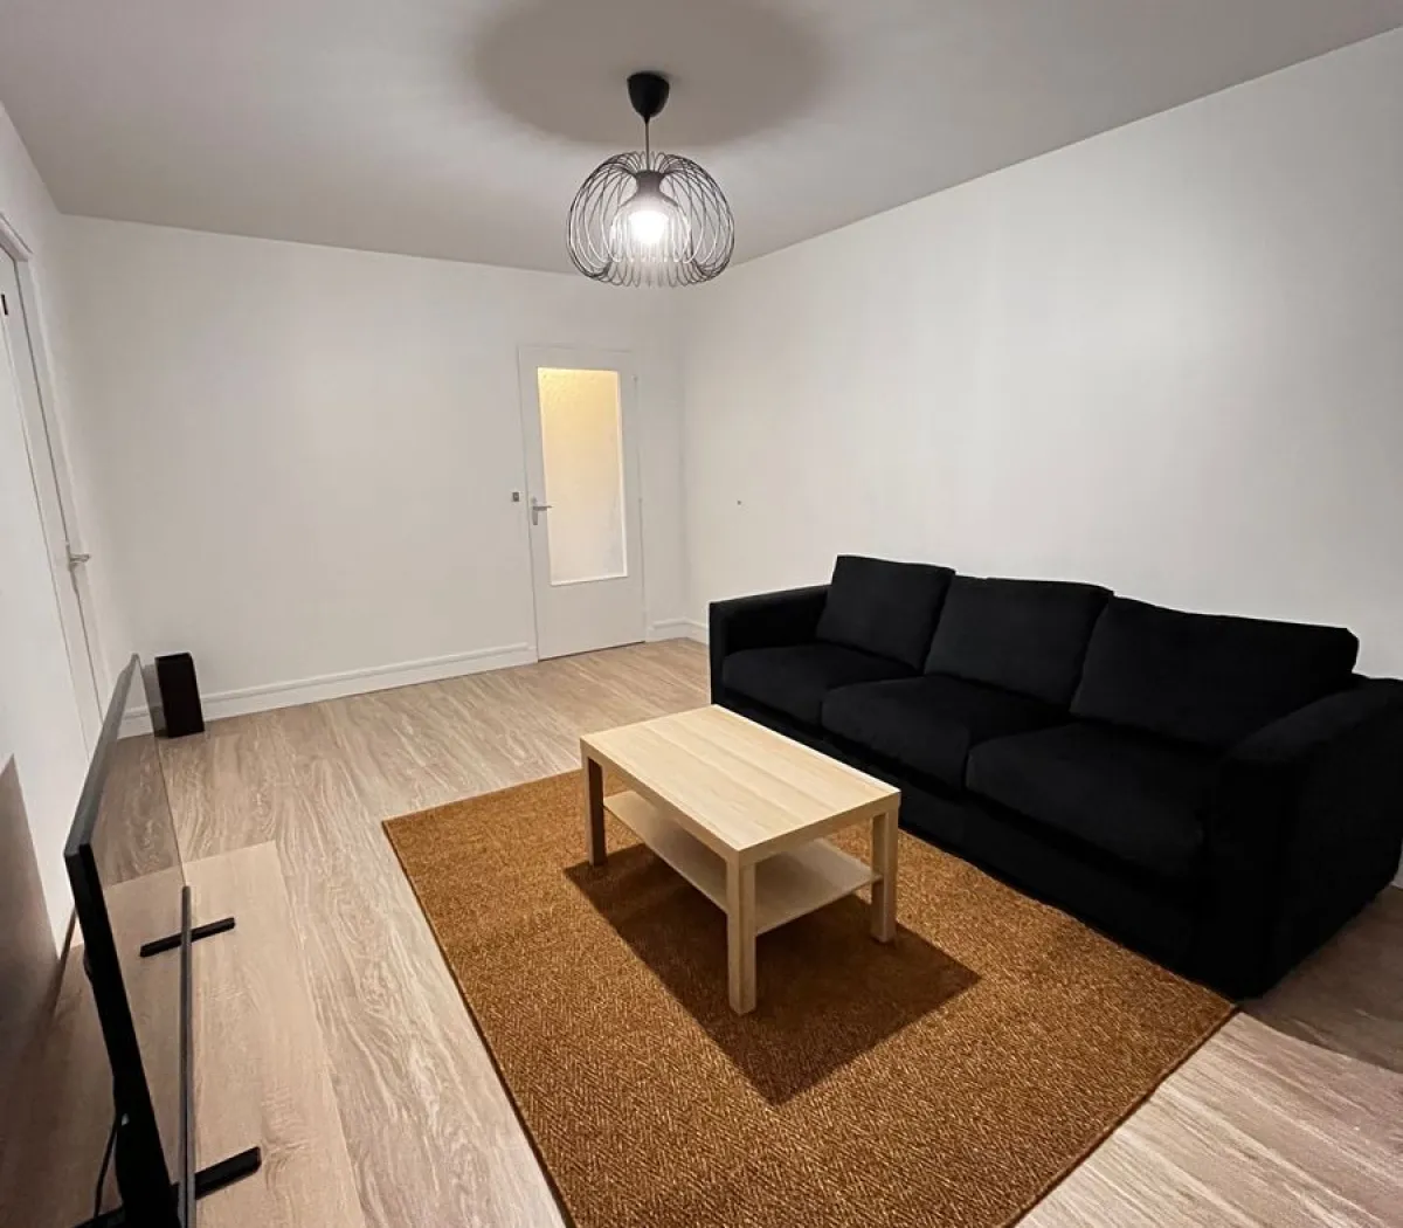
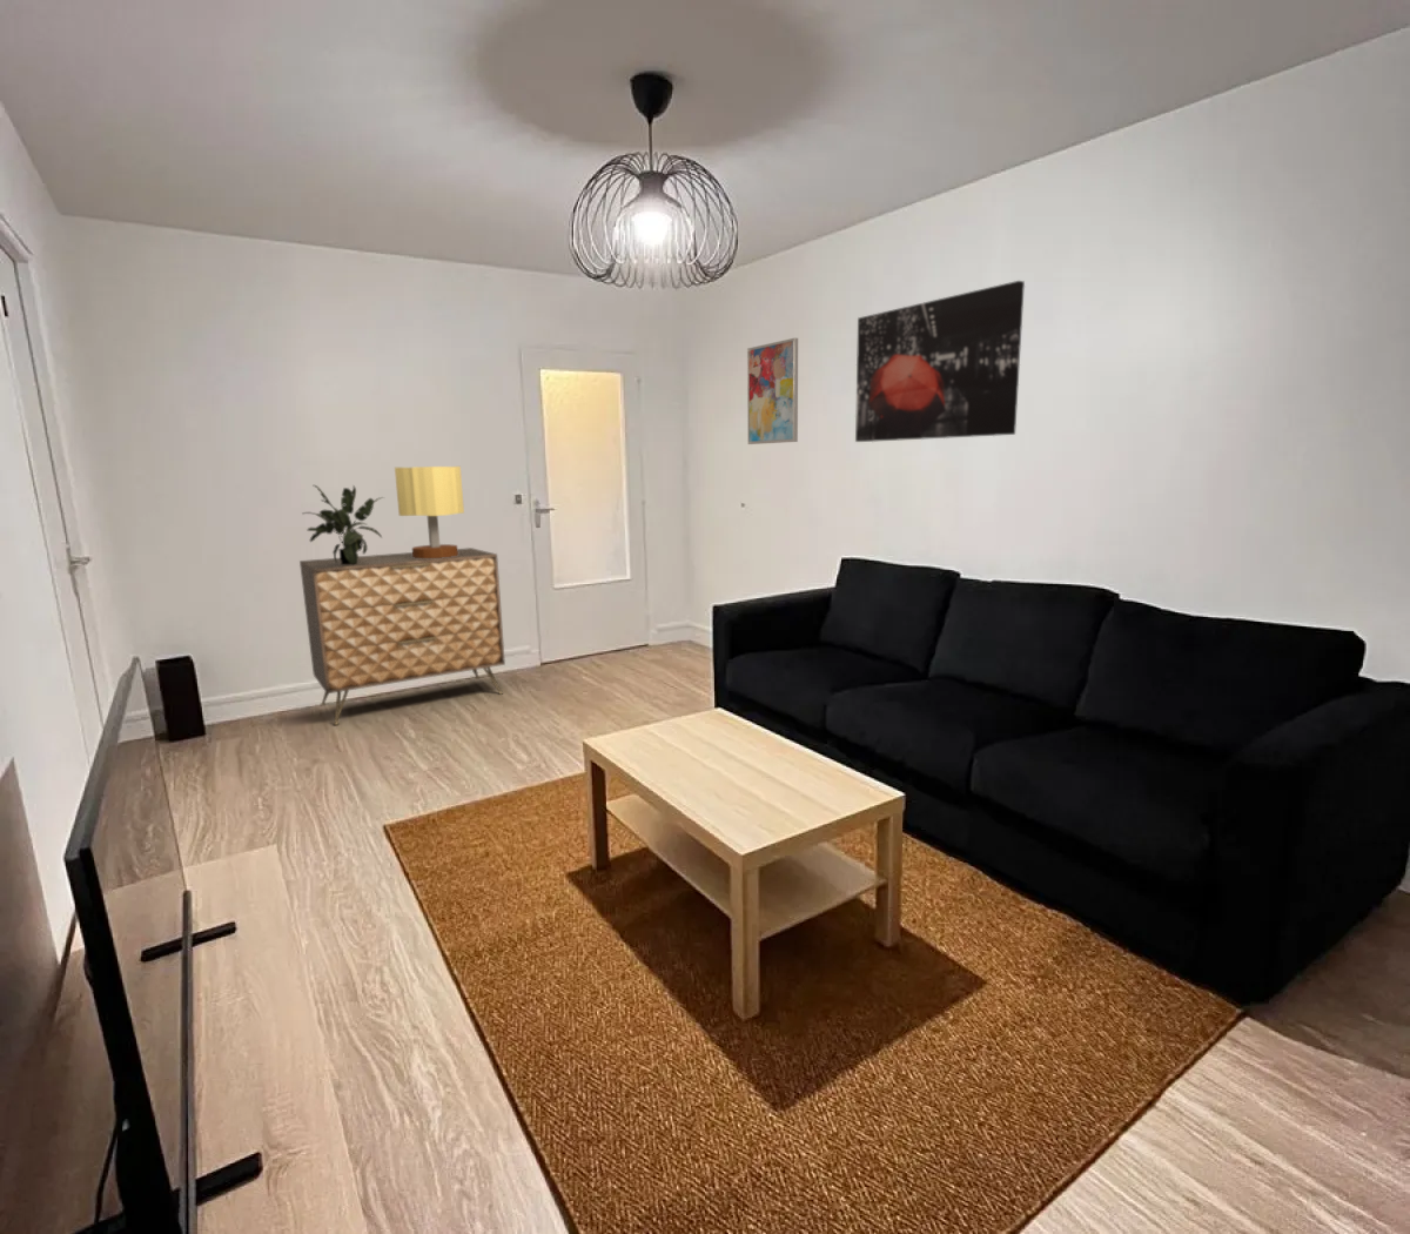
+ dresser [299,547,506,727]
+ potted plant [301,484,385,565]
+ table lamp [393,465,465,559]
+ wall art [854,279,1026,443]
+ wall art [746,337,799,445]
